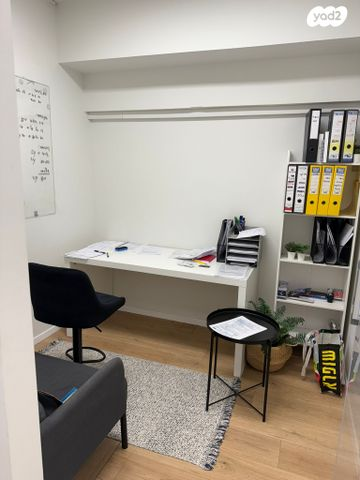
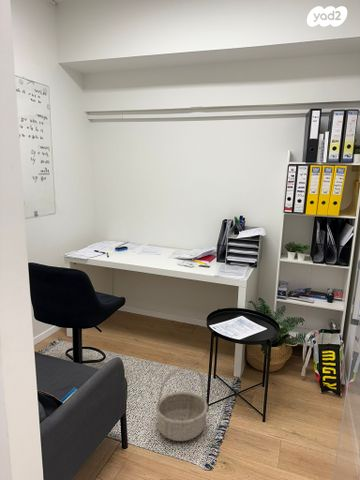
+ basket [155,366,209,442]
